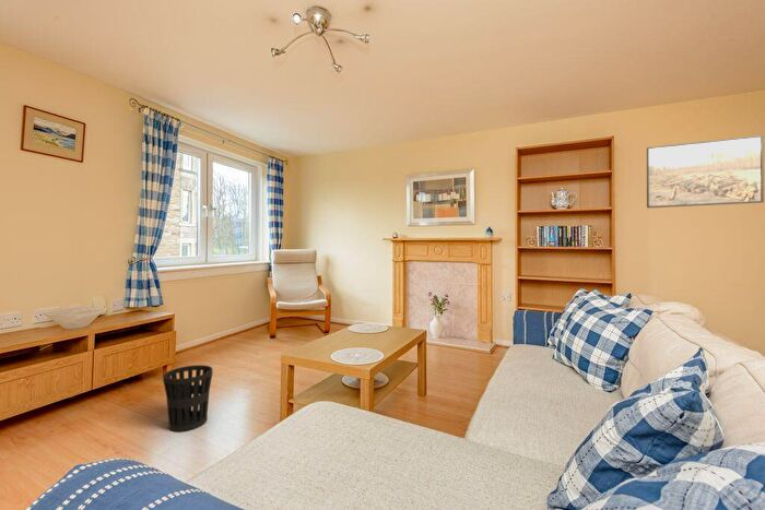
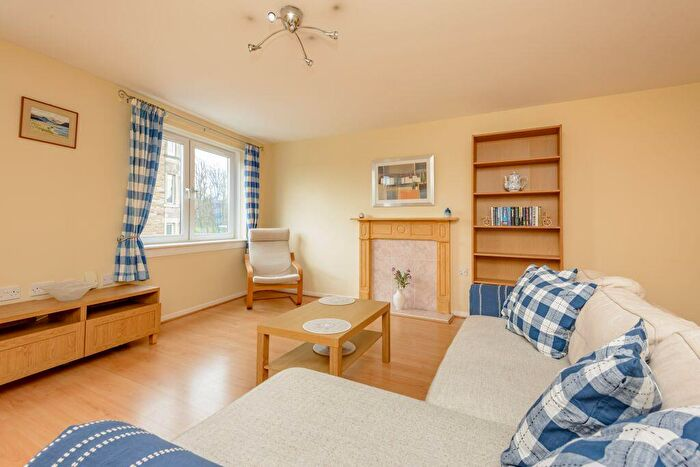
- wastebasket [162,364,213,432]
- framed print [646,134,765,209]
